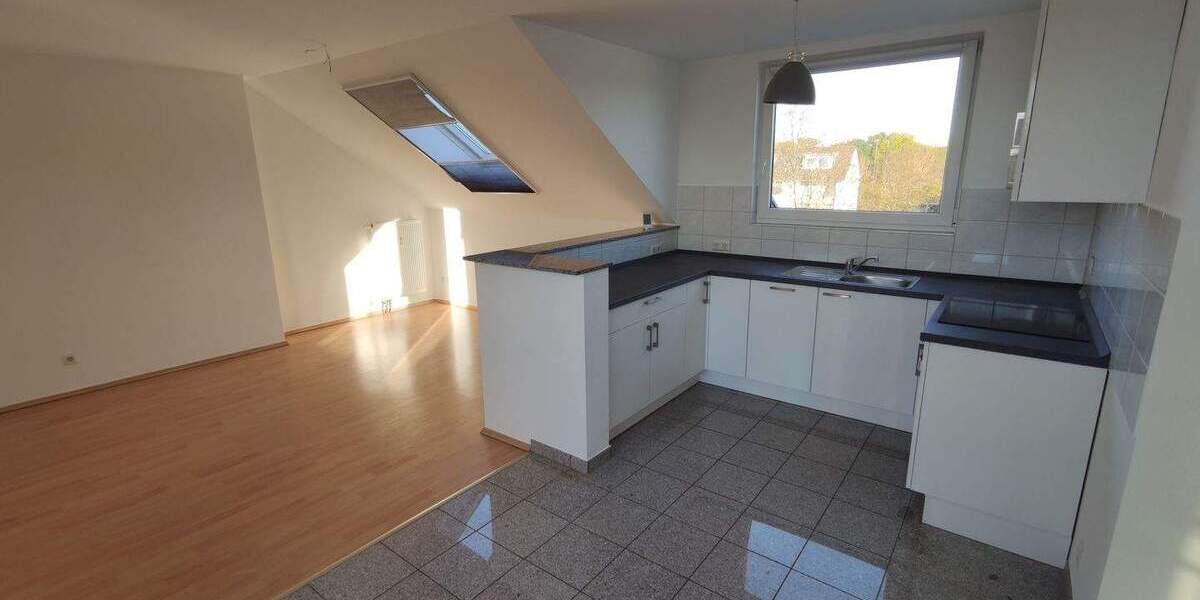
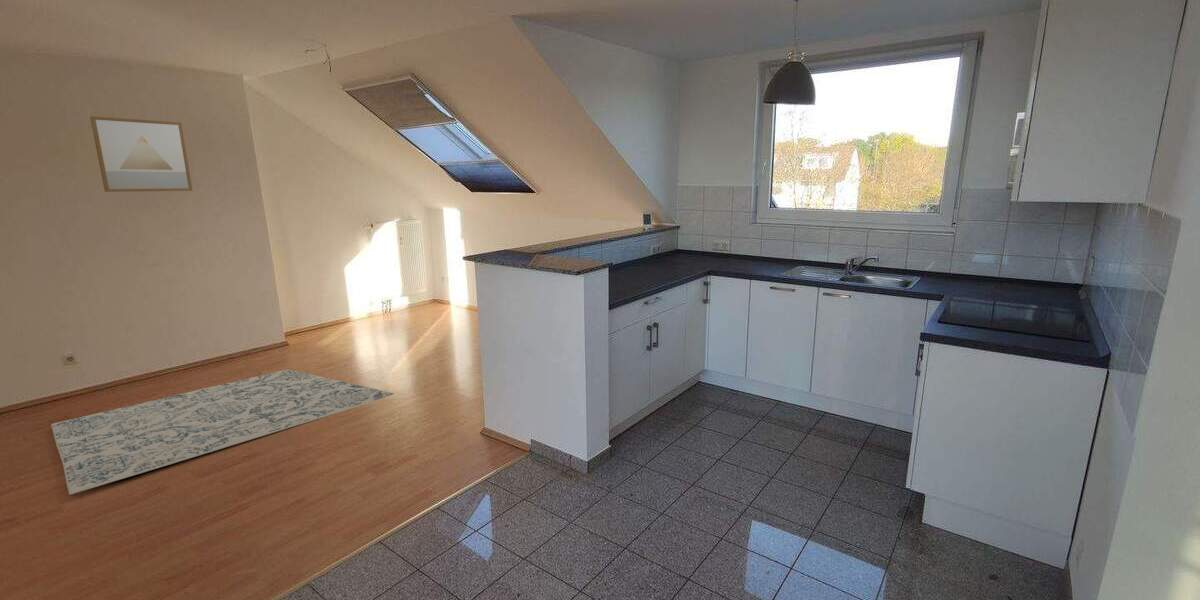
+ wall art [89,115,193,193]
+ rug [50,368,395,496]
